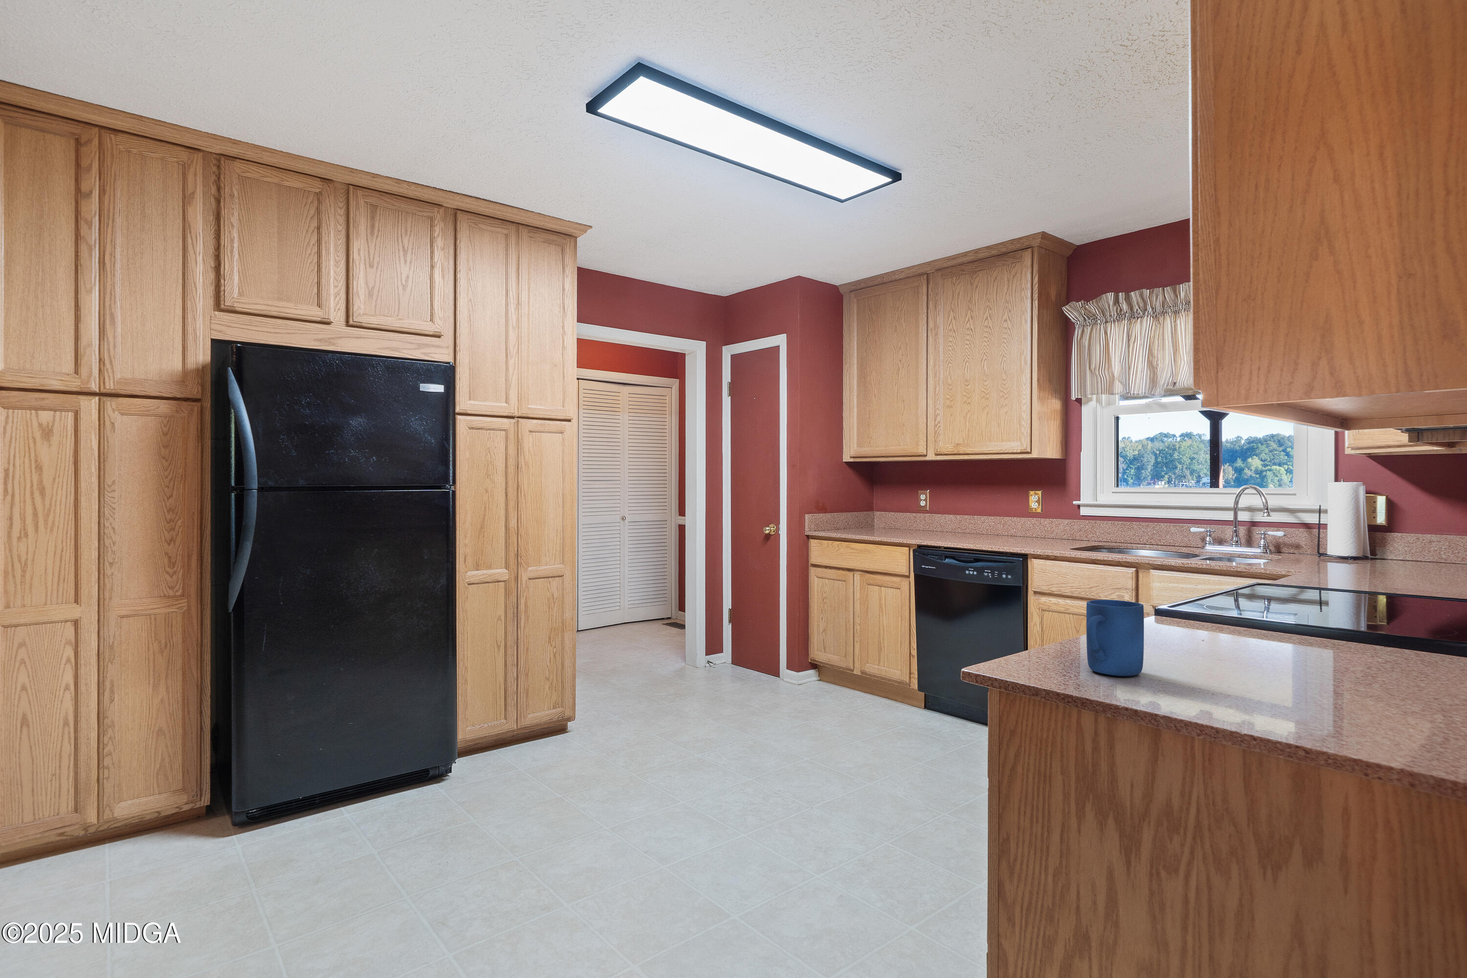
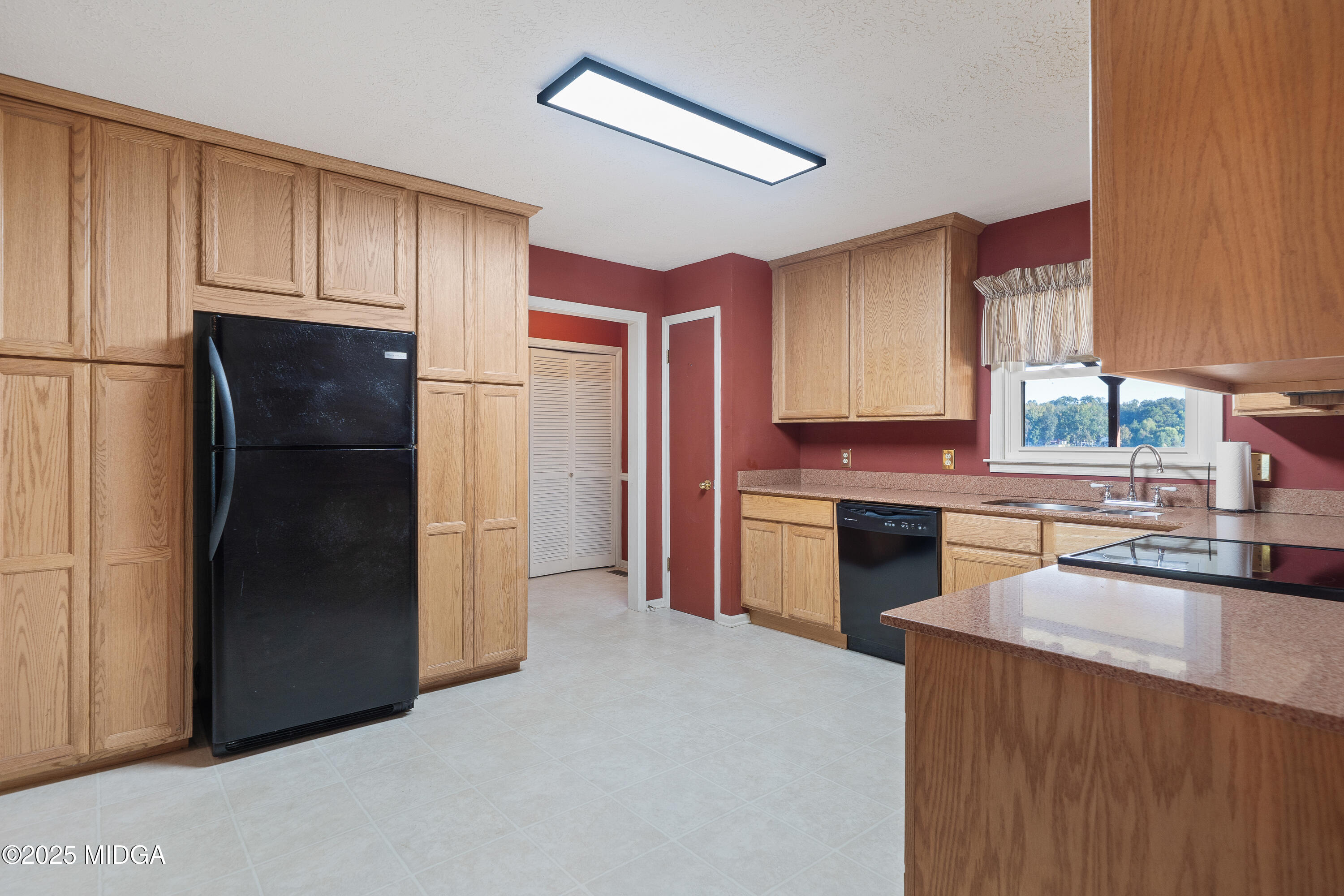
- mug [1086,599,1144,677]
